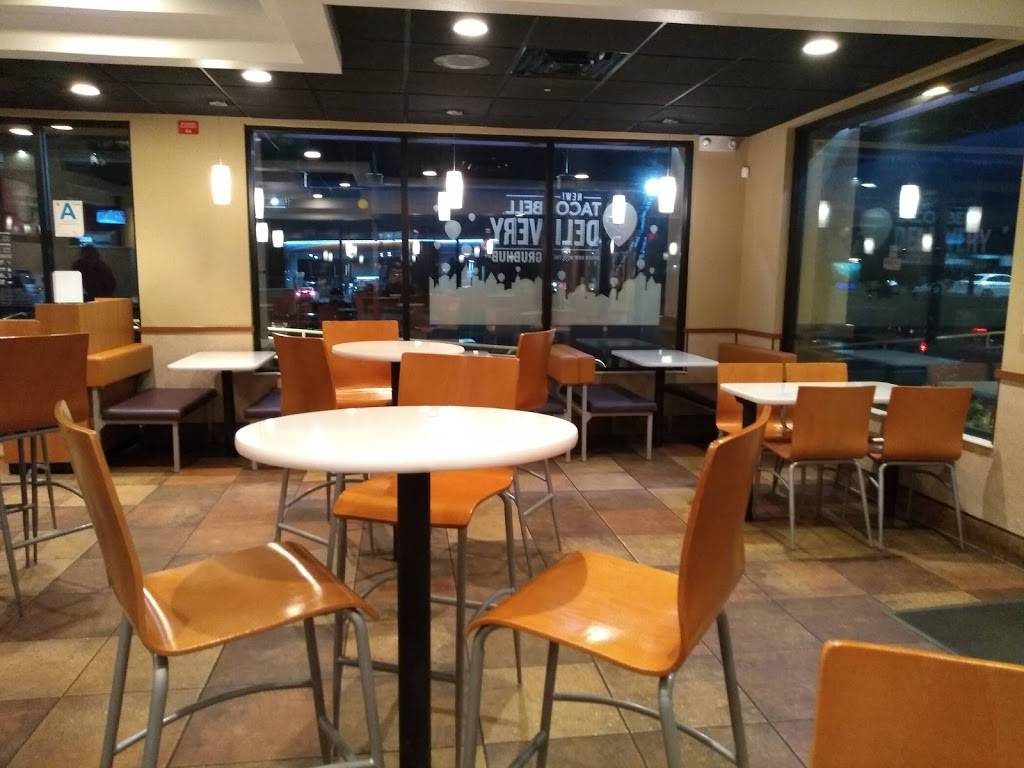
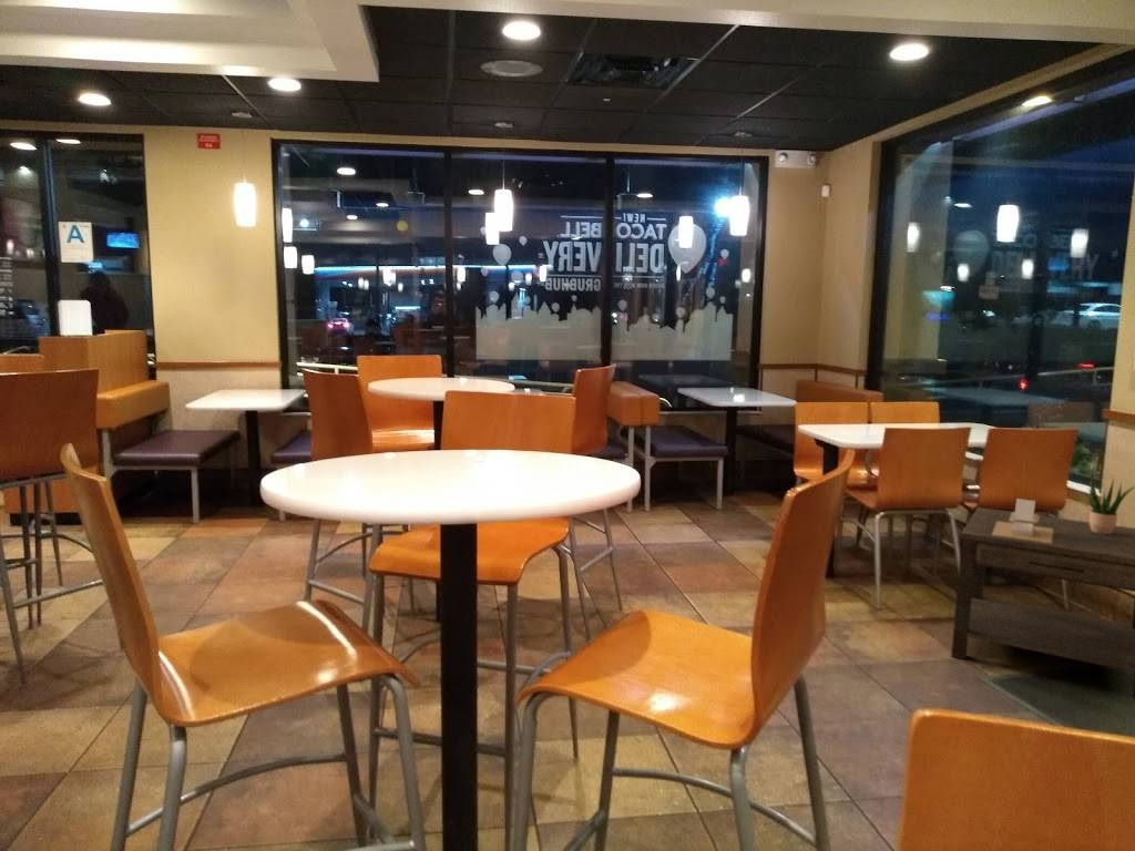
+ potted plant [1086,465,1135,534]
+ side table [950,506,1135,699]
+ napkin holder [992,498,1053,543]
